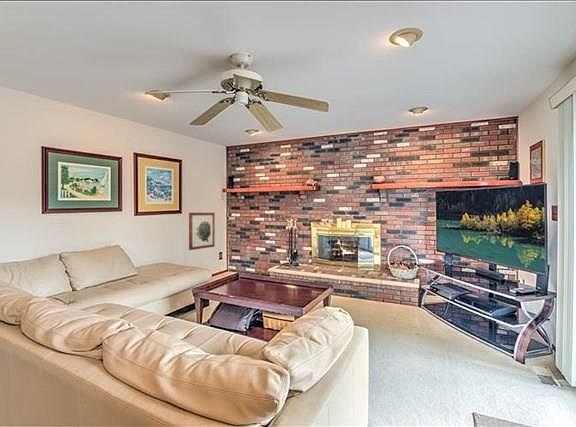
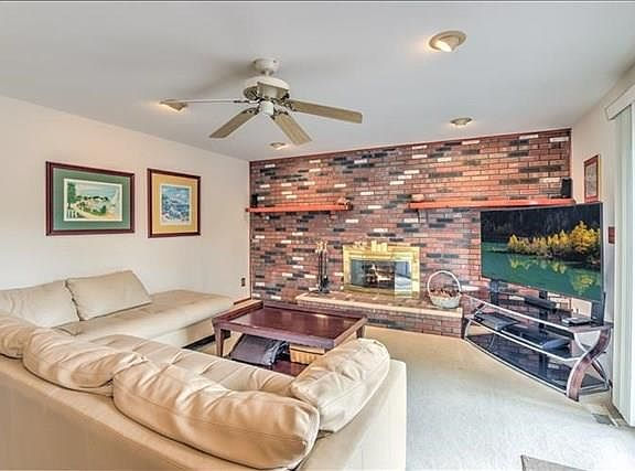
- wall art [188,212,216,251]
